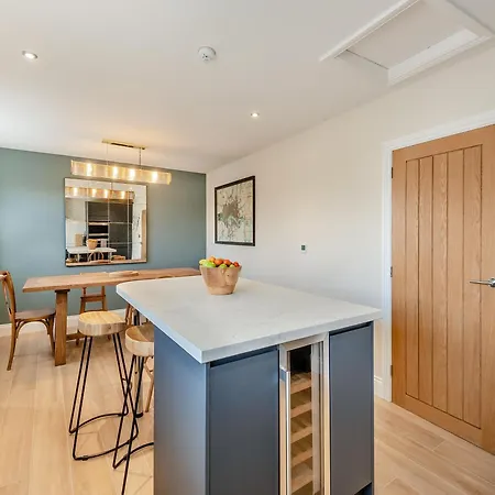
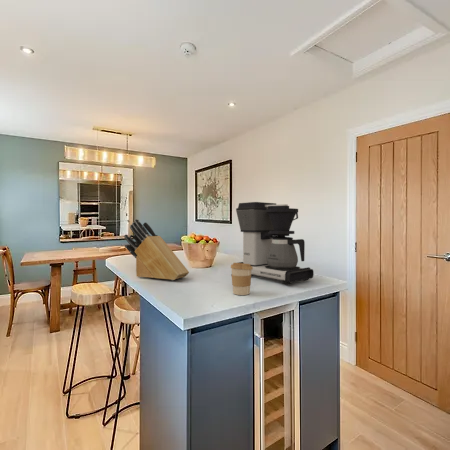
+ coffee cup [230,262,253,296]
+ coffee maker [235,201,315,286]
+ knife block [123,218,190,281]
